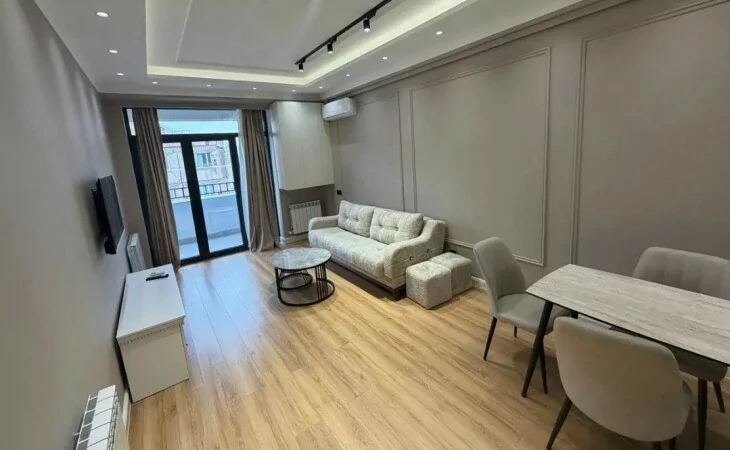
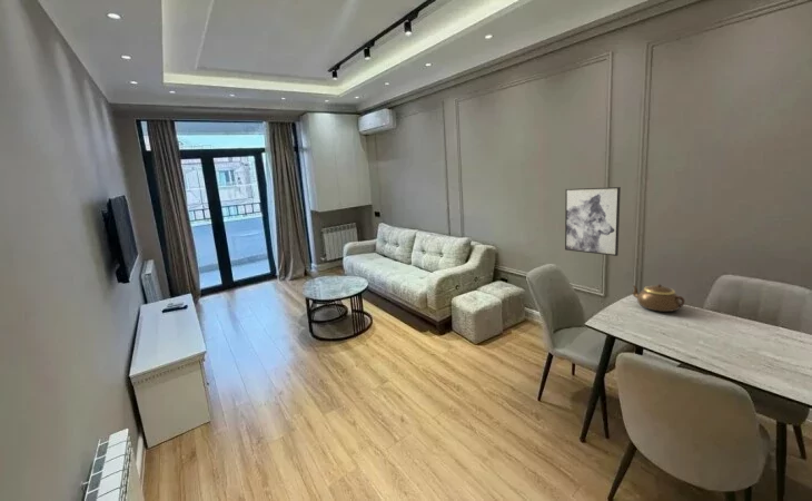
+ wall art [564,186,622,257]
+ teapot [631,283,686,313]
